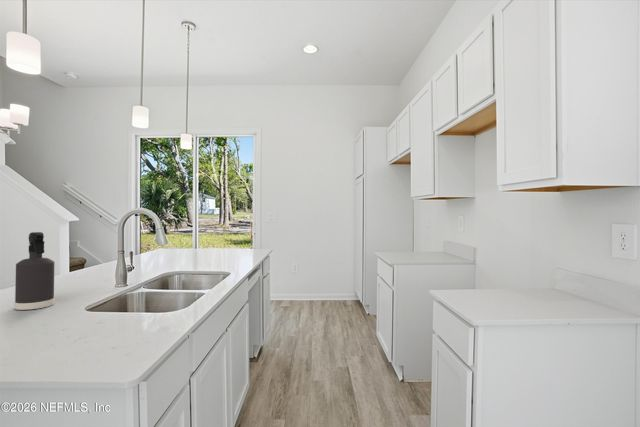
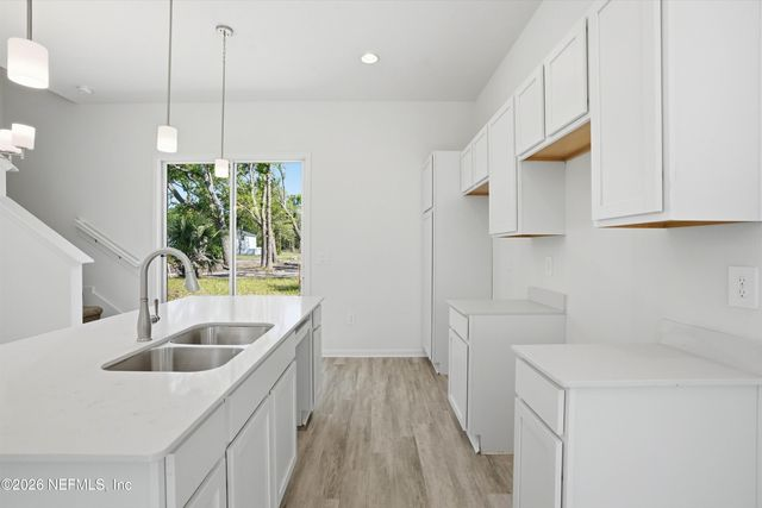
- spray bottle [13,231,56,311]
